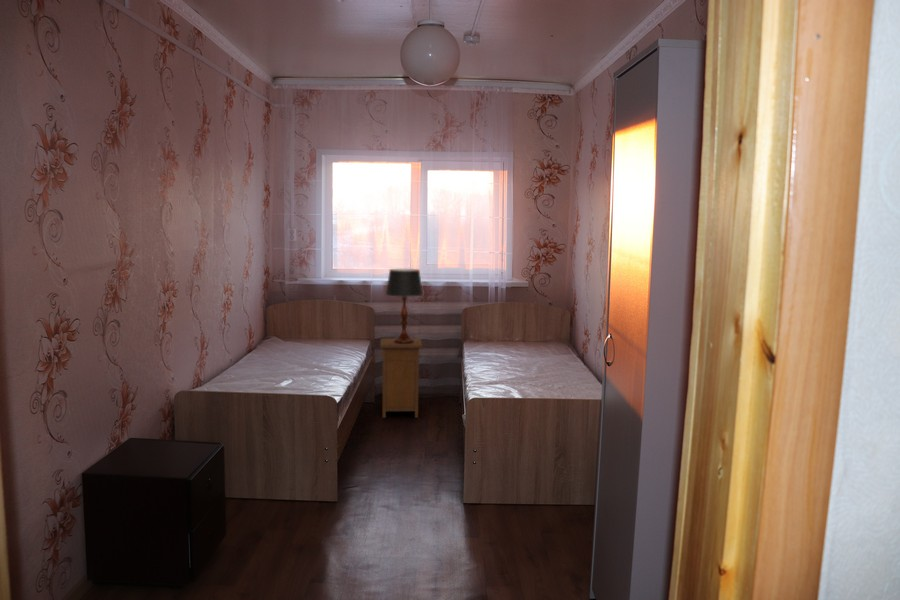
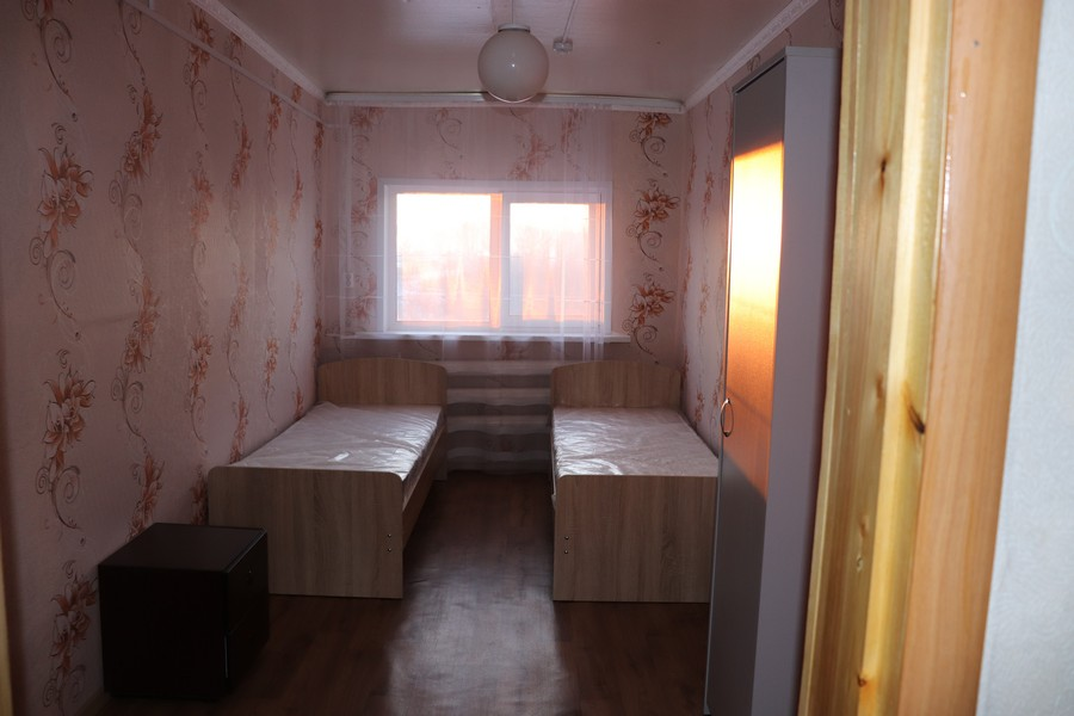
- table lamp [385,268,424,344]
- nightstand [379,337,423,419]
